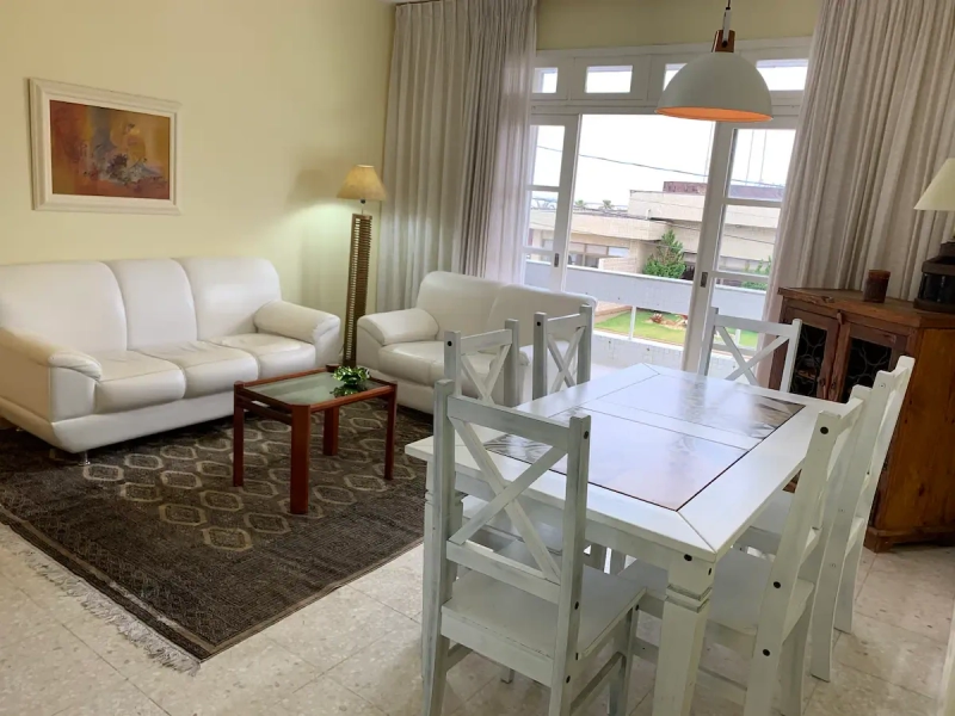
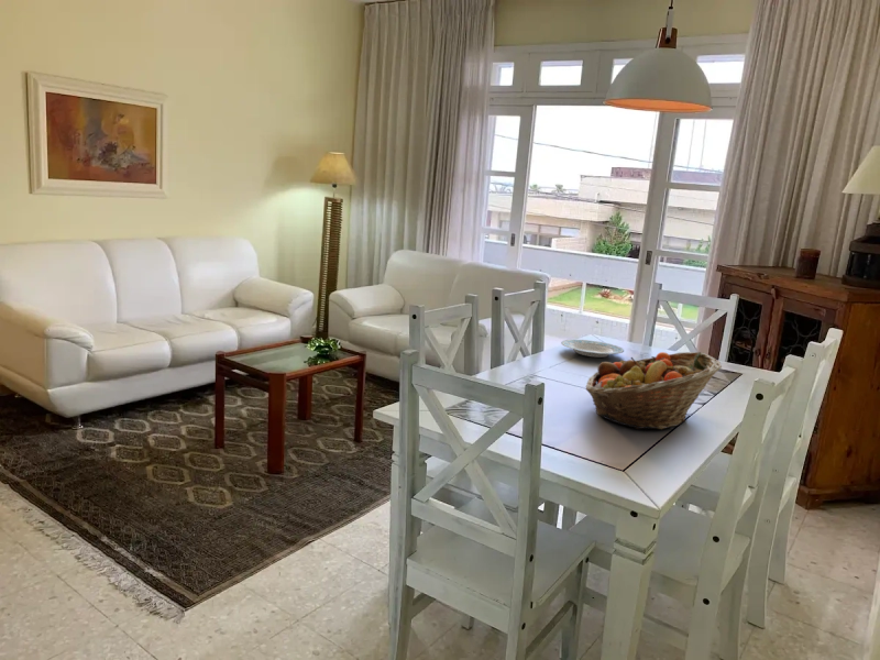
+ plate [560,339,625,359]
+ fruit basket [585,351,723,430]
